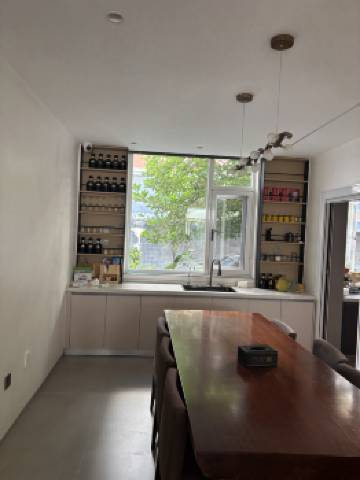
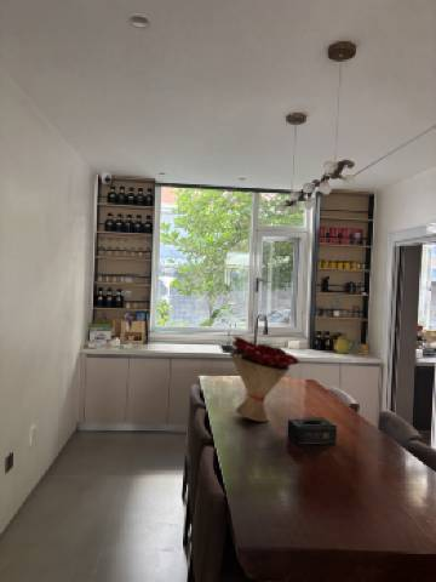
+ flower bouquet [225,335,303,423]
